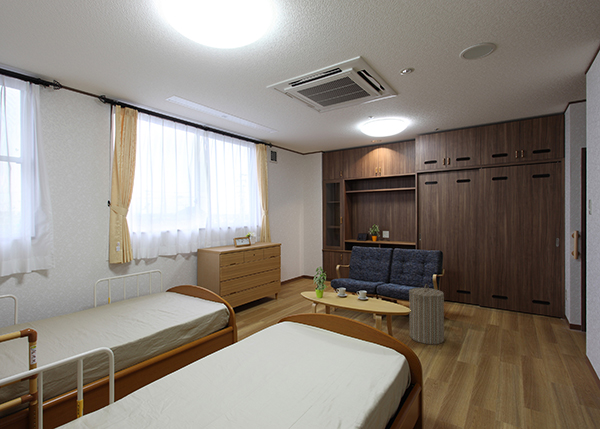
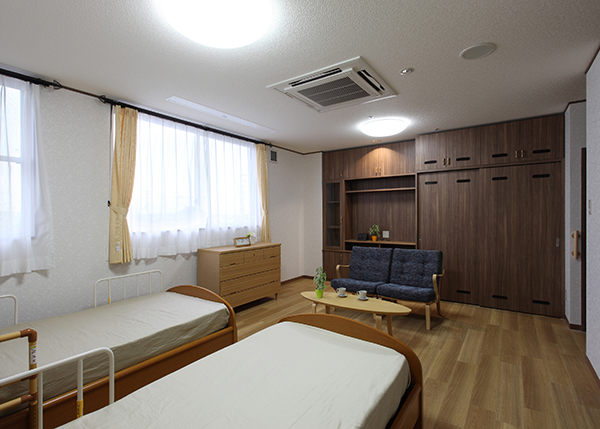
- laundry hamper [408,283,445,345]
